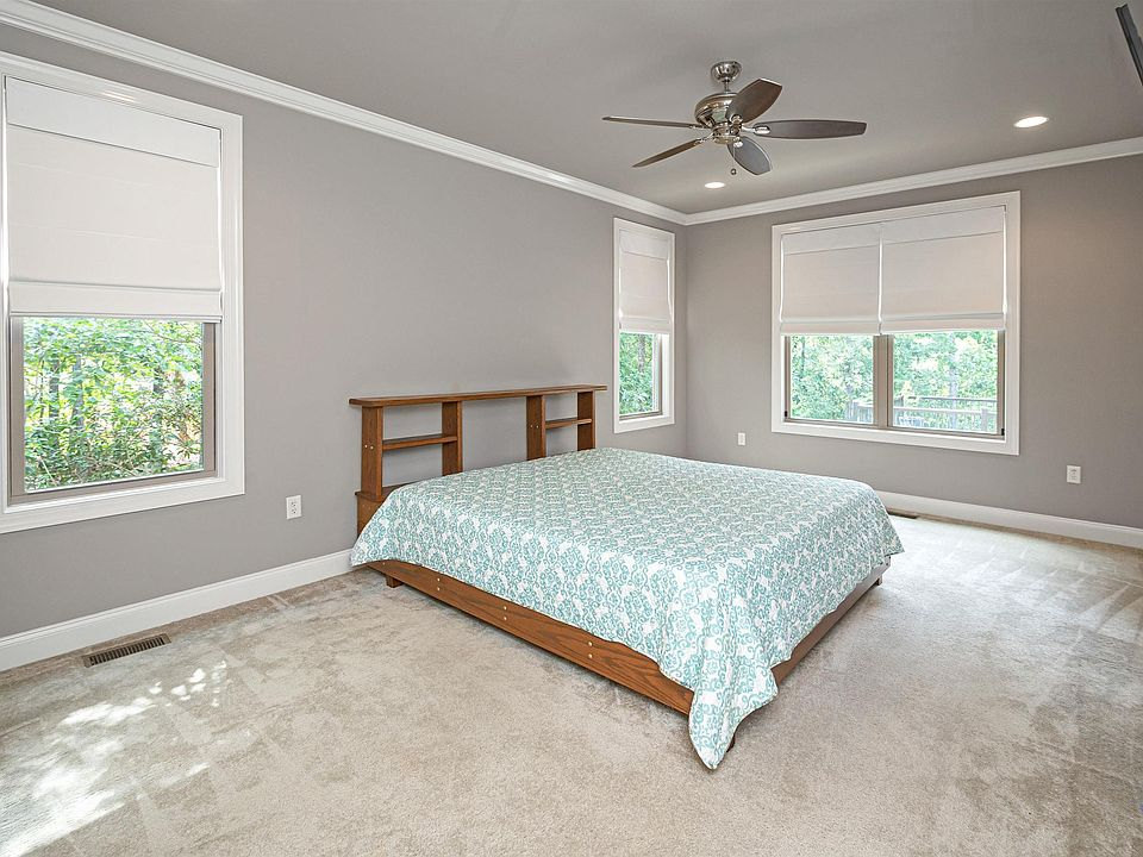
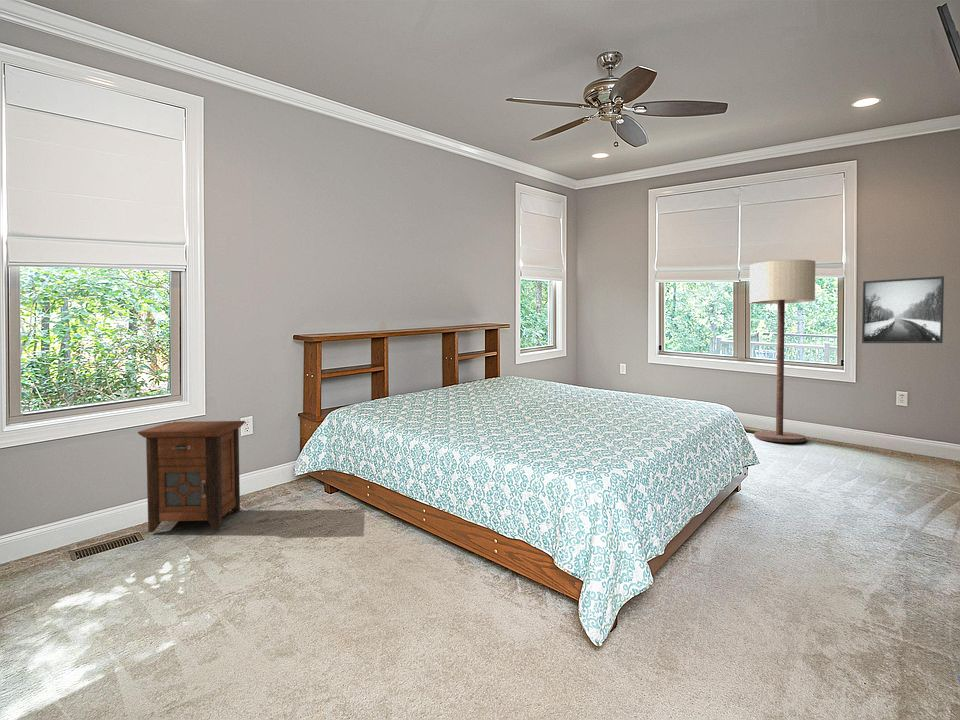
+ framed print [861,275,945,344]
+ floor lamp [748,259,816,443]
+ nightstand [137,420,246,533]
